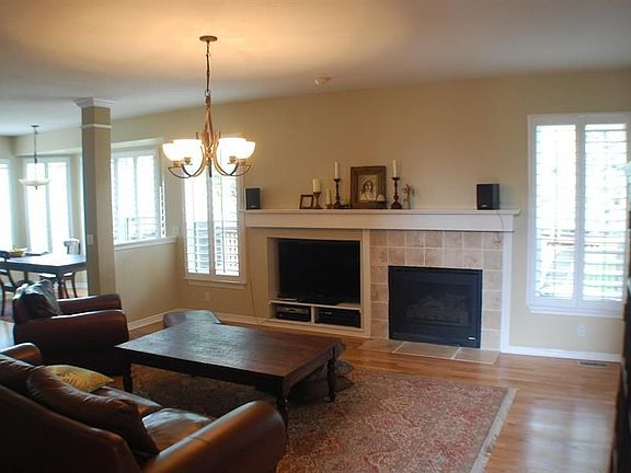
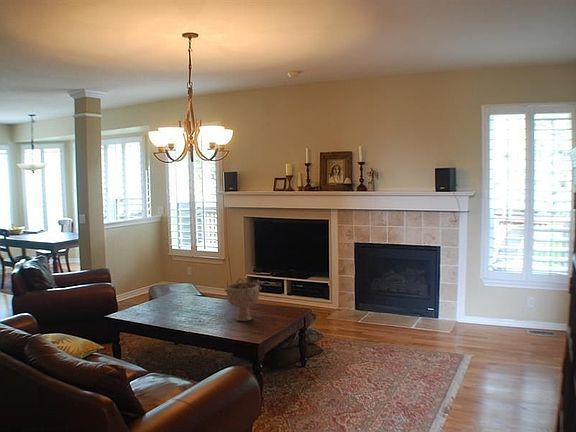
+ decorative bowl [223,277,263,322]
